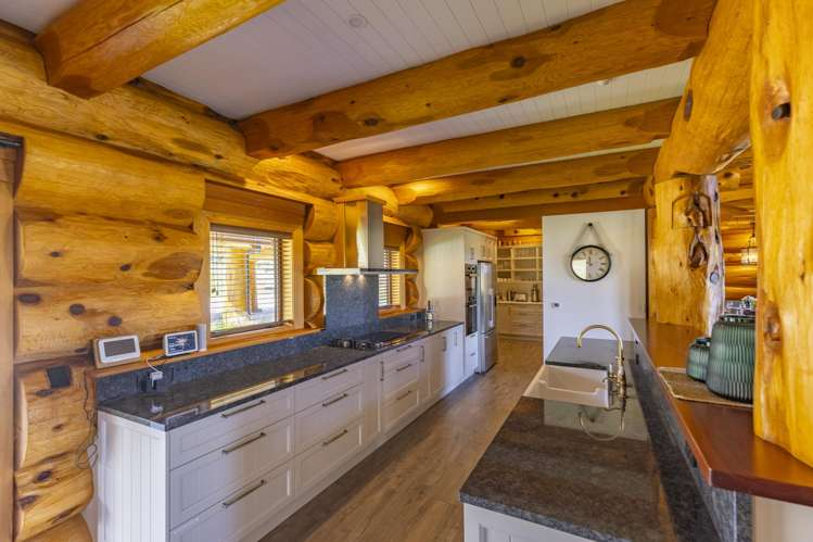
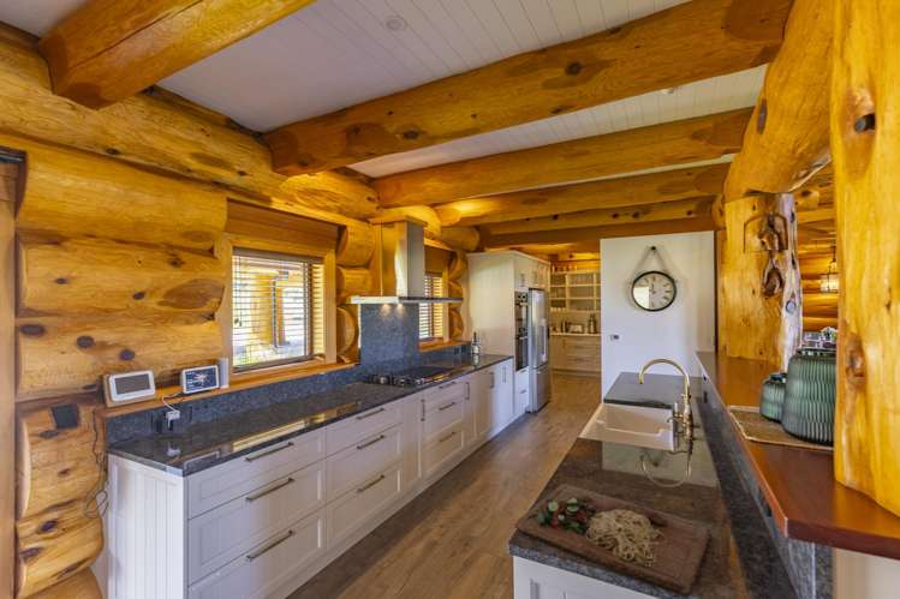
+ cutting board [513,483,714,598]
